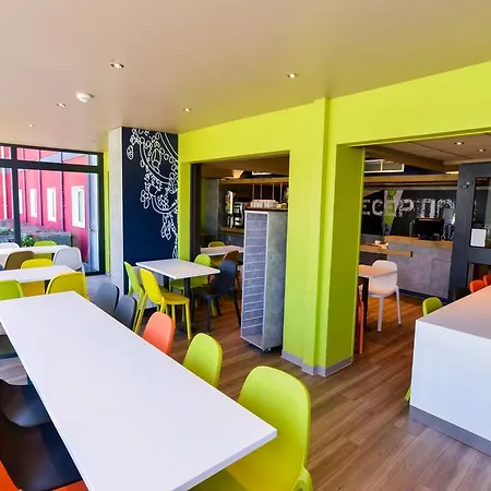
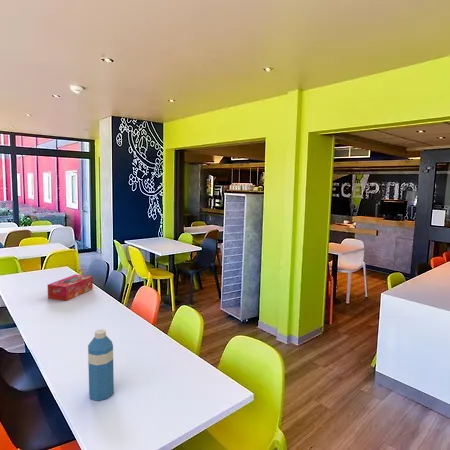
+ tissue box [46,274,94,302]
+ water bottle [87,328,115,402]
